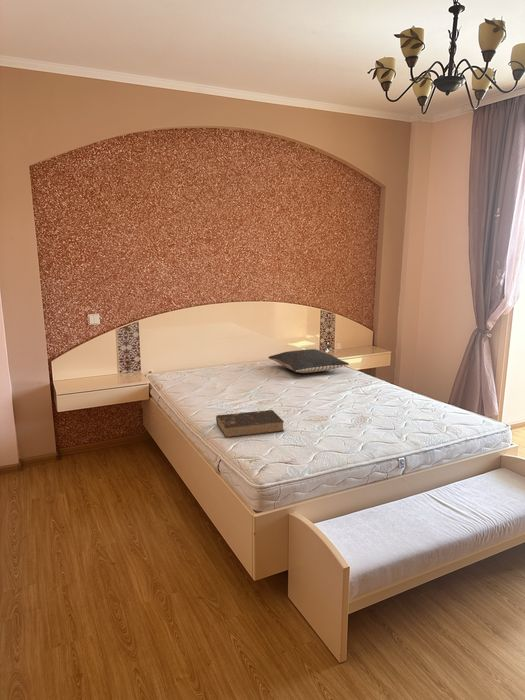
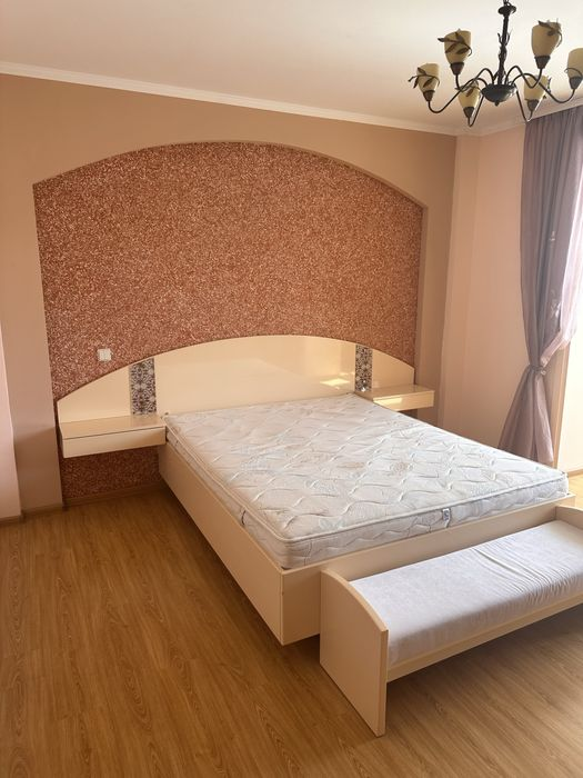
- book [215,409,285,438]
- pillow [267,348,350,374]
